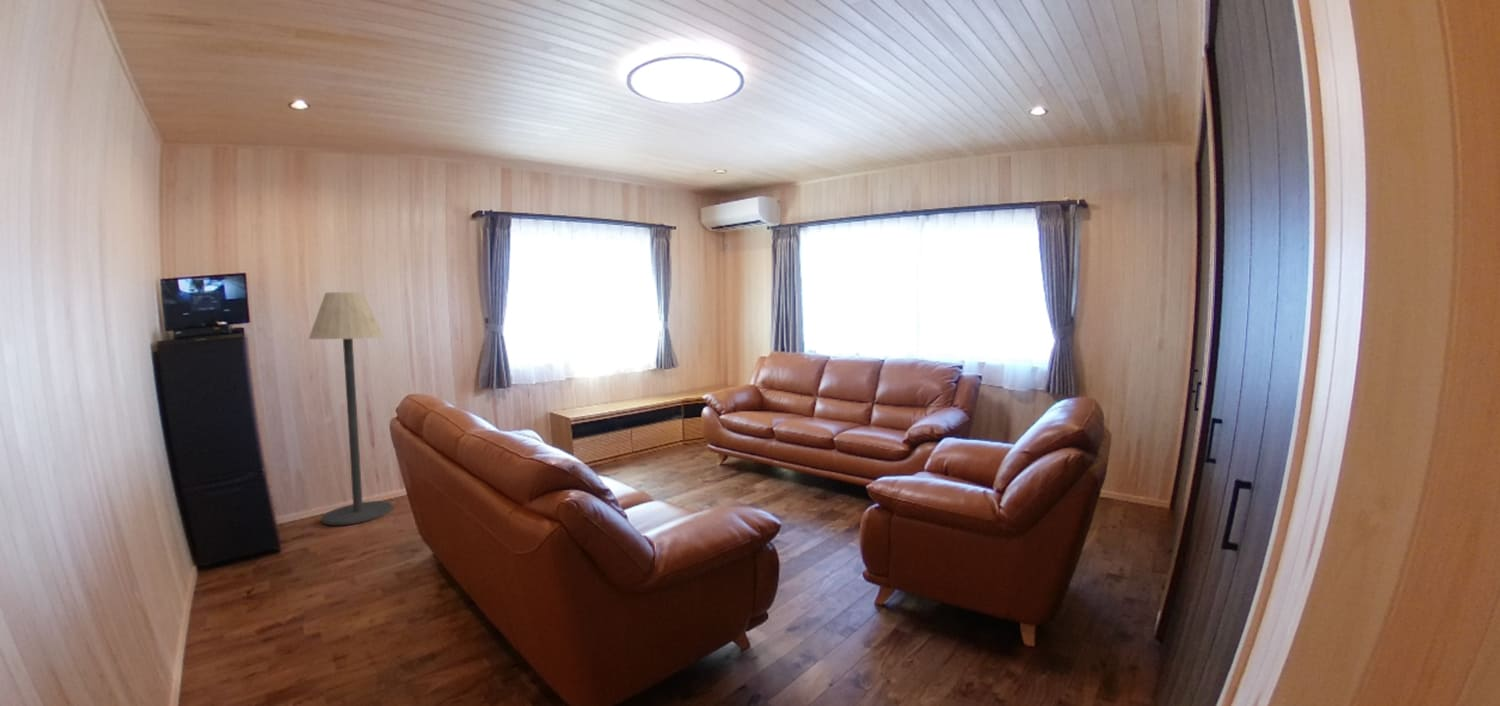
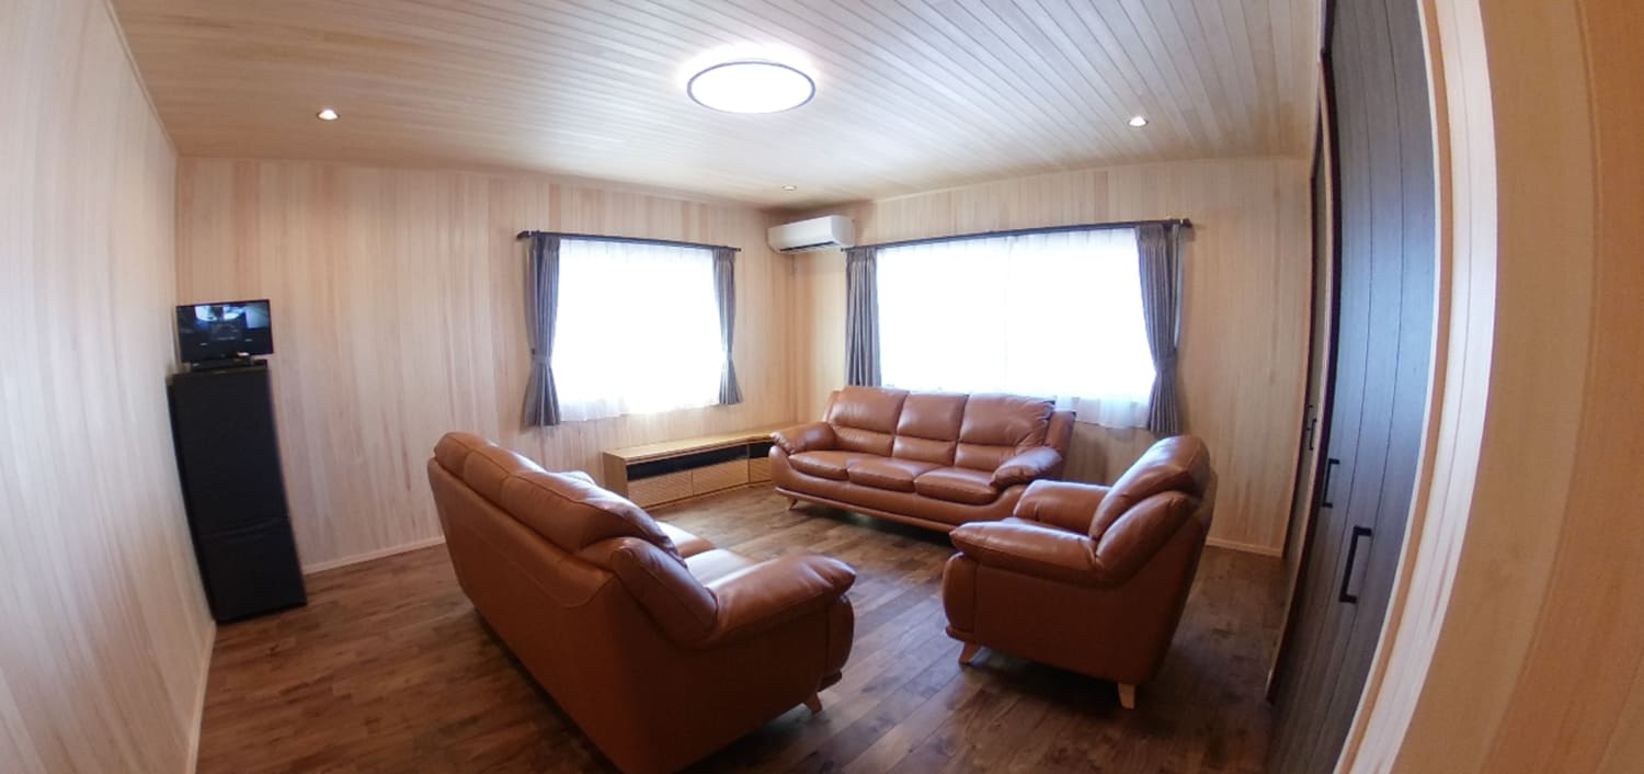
- floor lamp [308,291,393,526]
